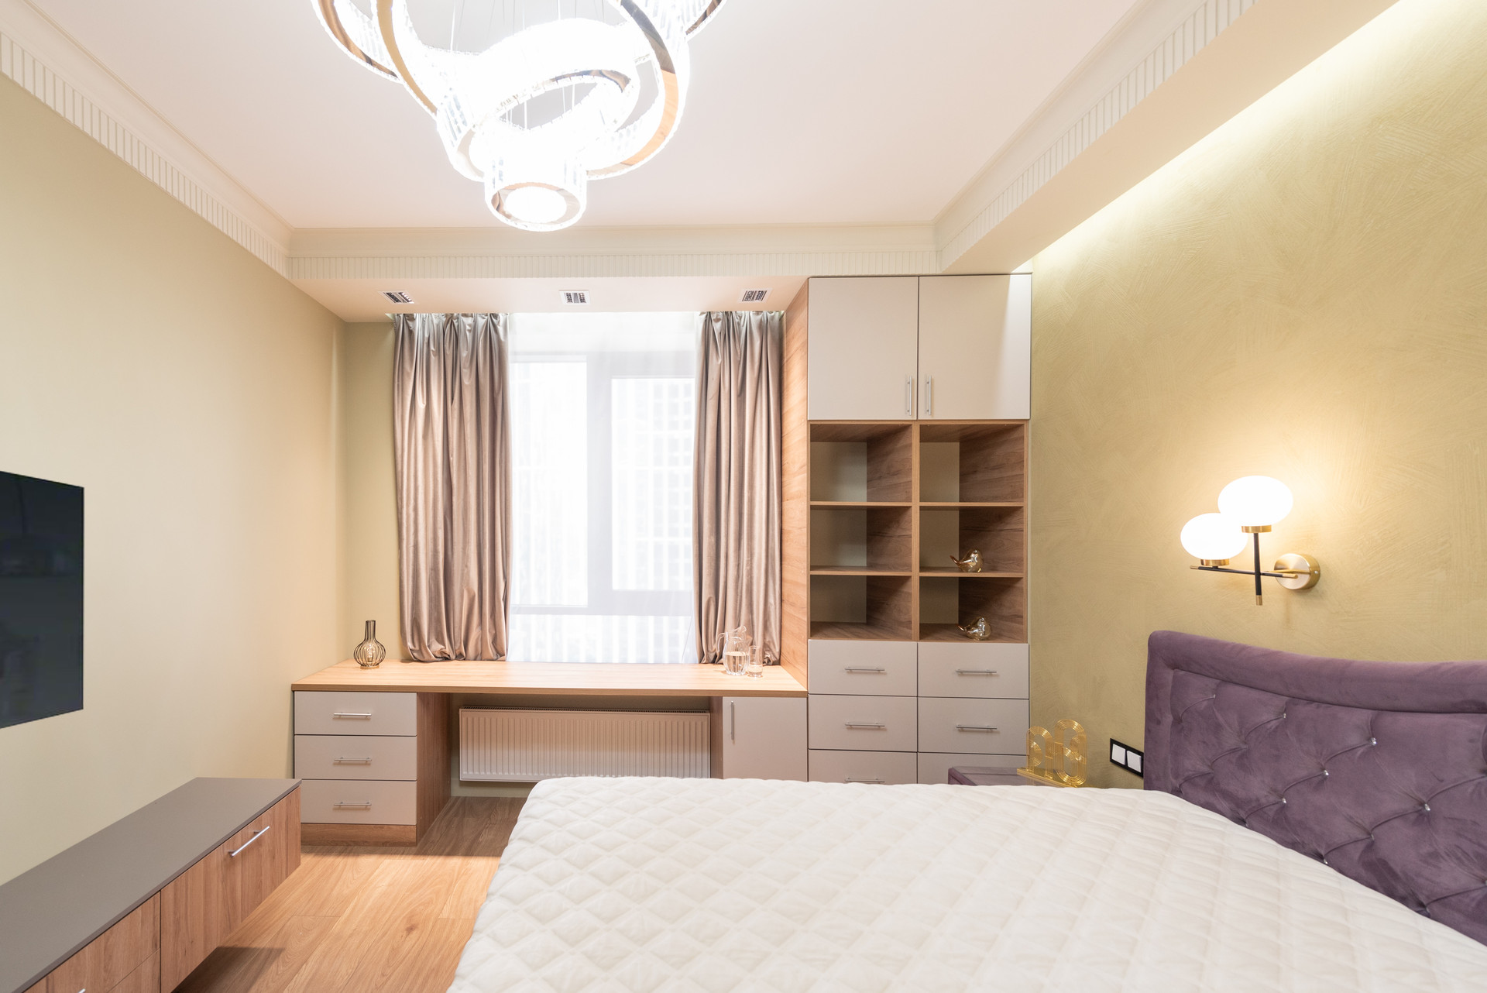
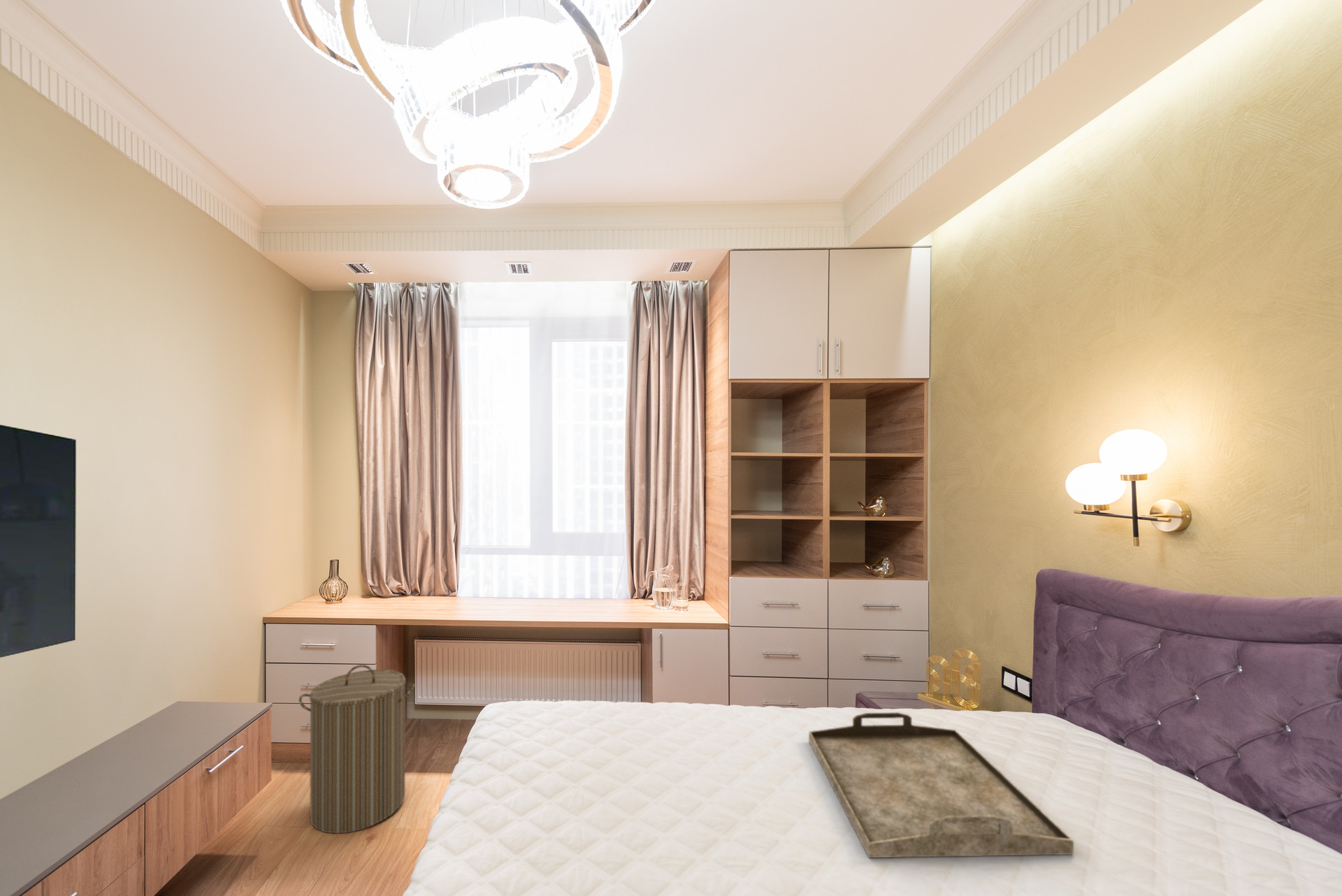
+ laundry hamper [298,664,416,834]
+ serving tray [808,711,1074,858]
